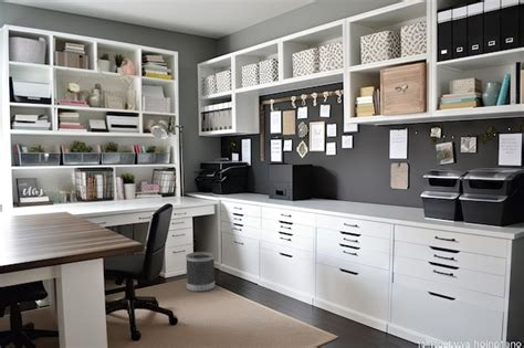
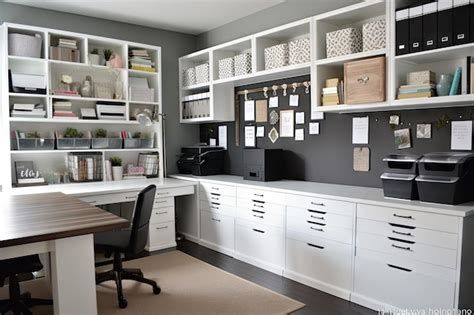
- wastebasket [185,251,216,293]
